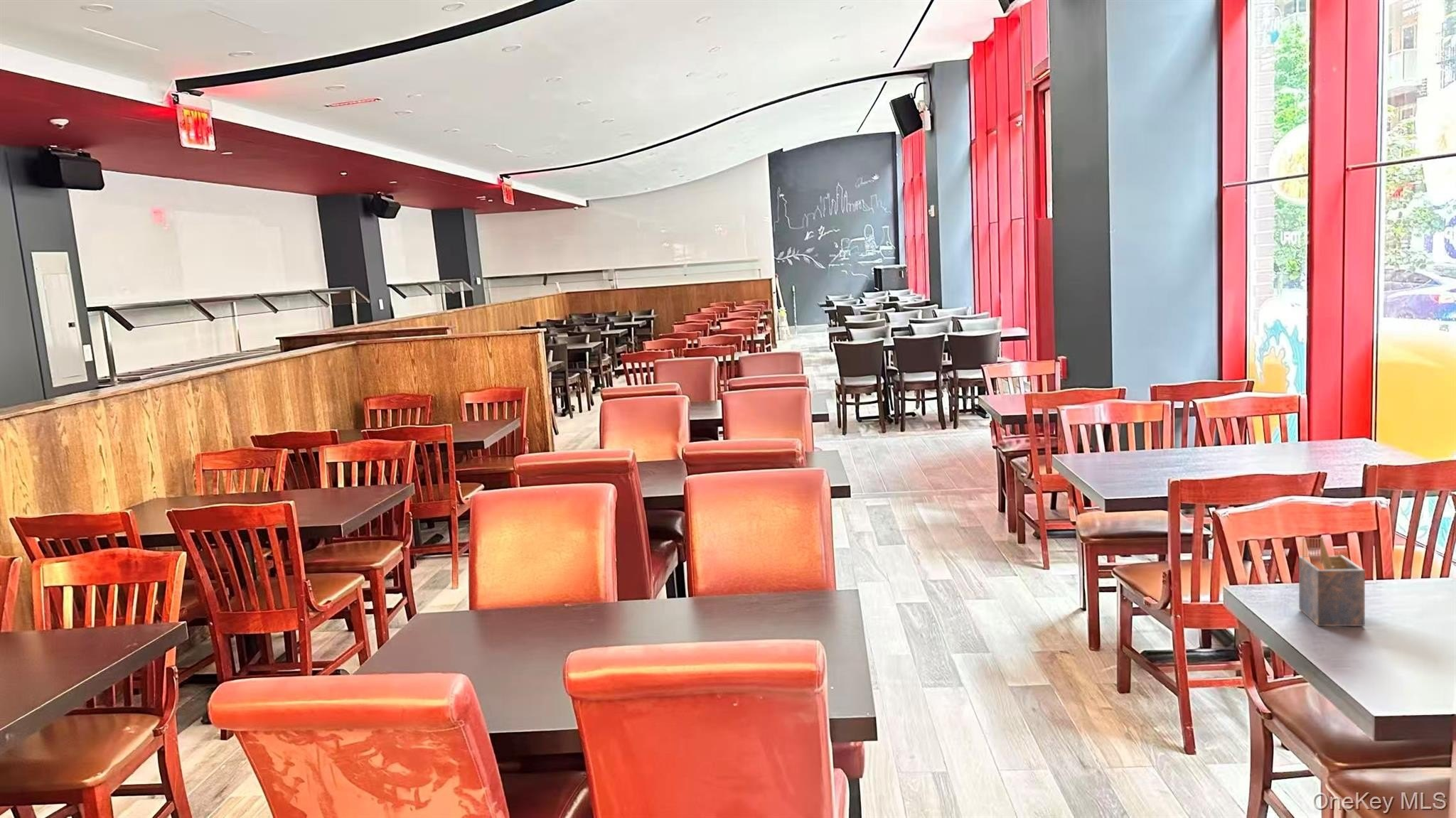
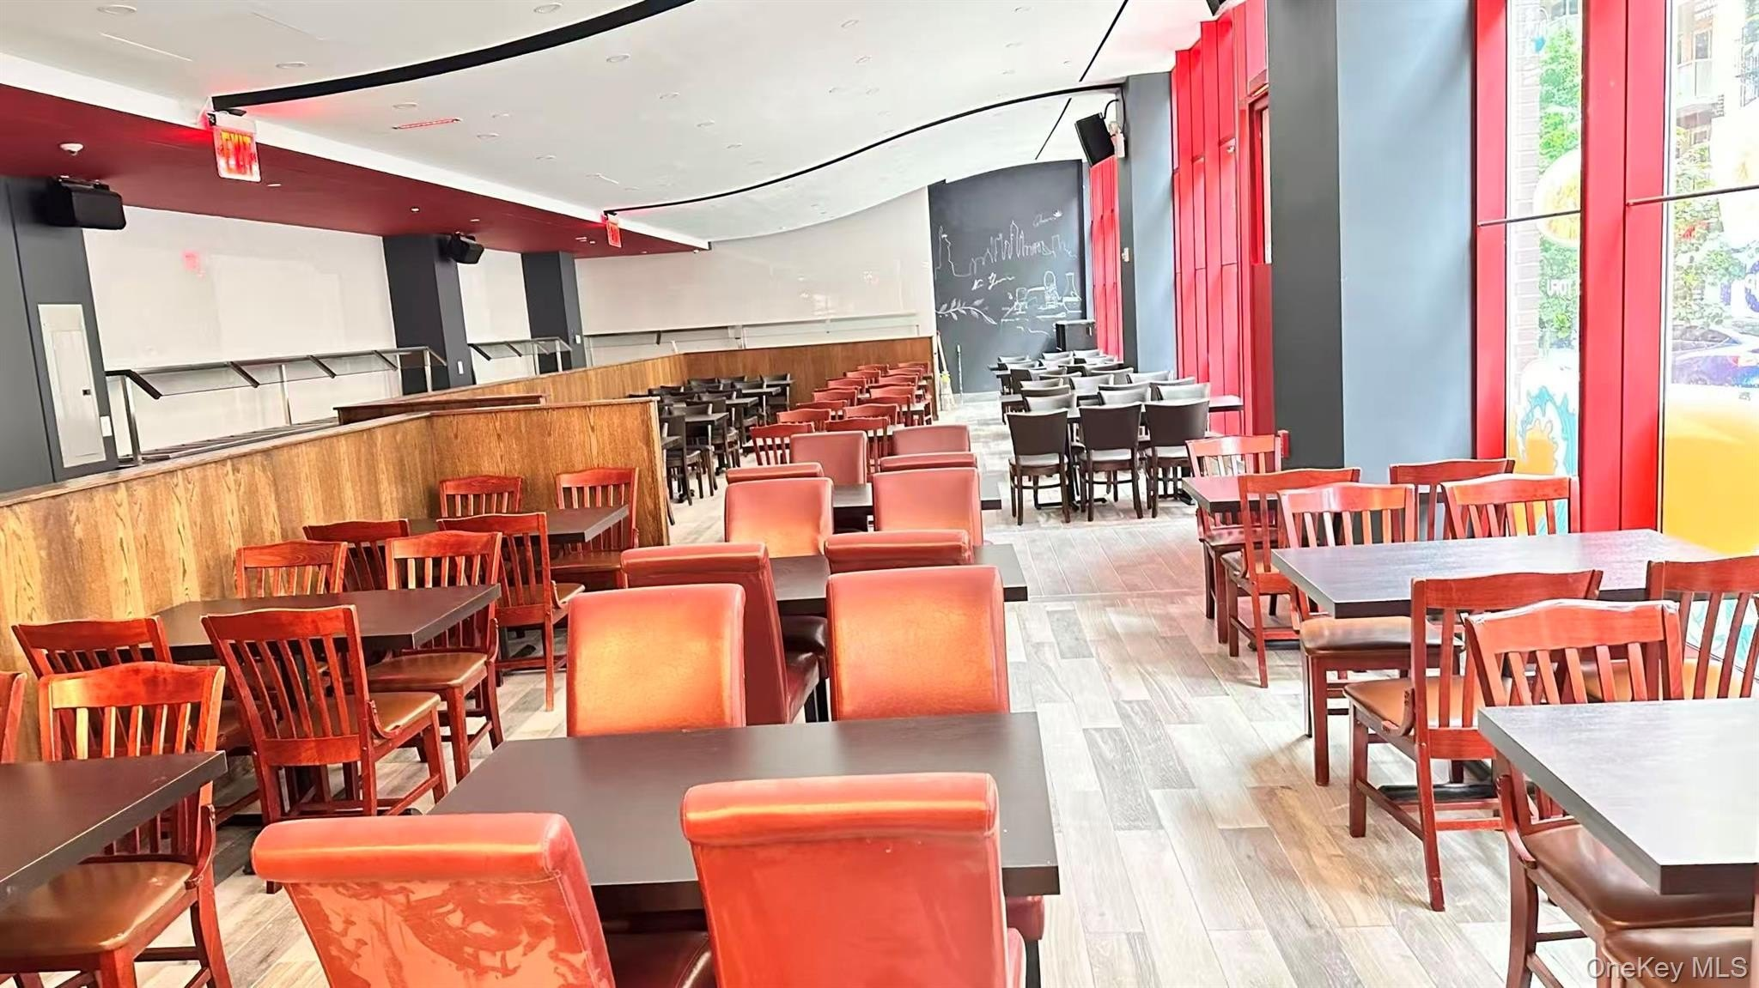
- napkin holder [1298,536,1366,627]
